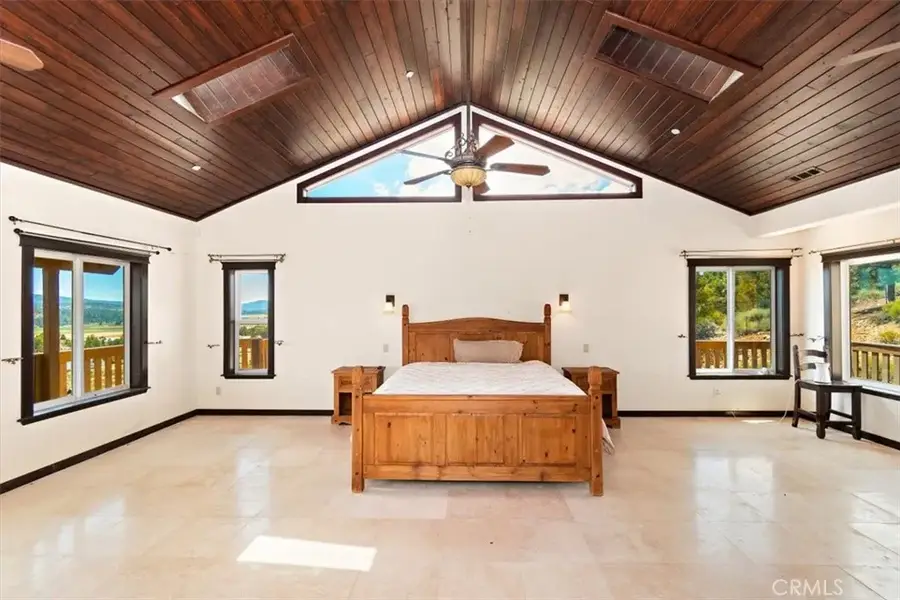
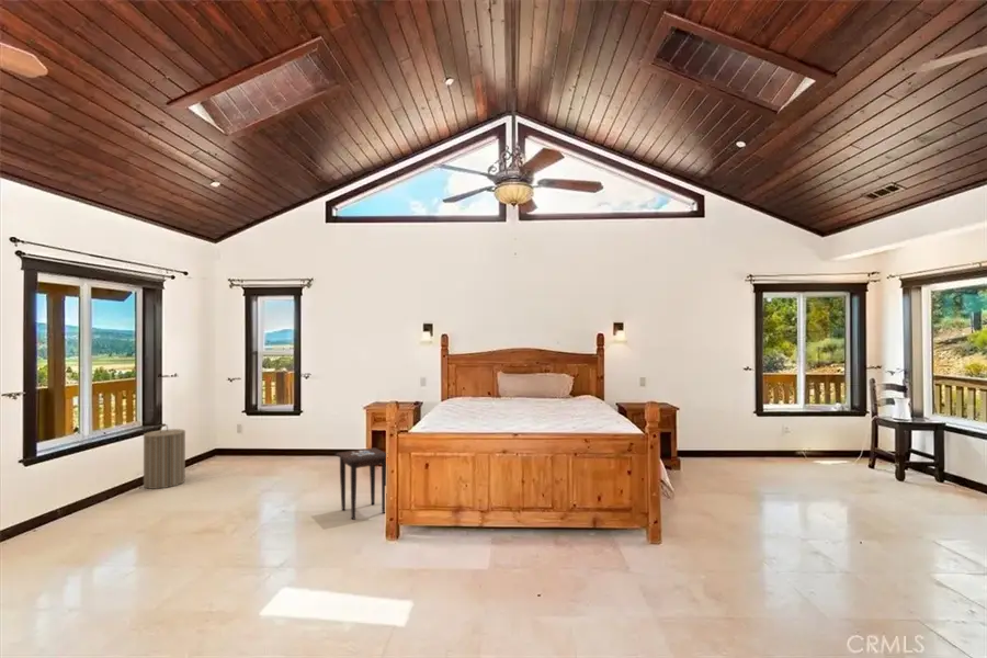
+ laundry hamper [143,423,186,490]
+ side table [334,446,387,521]
